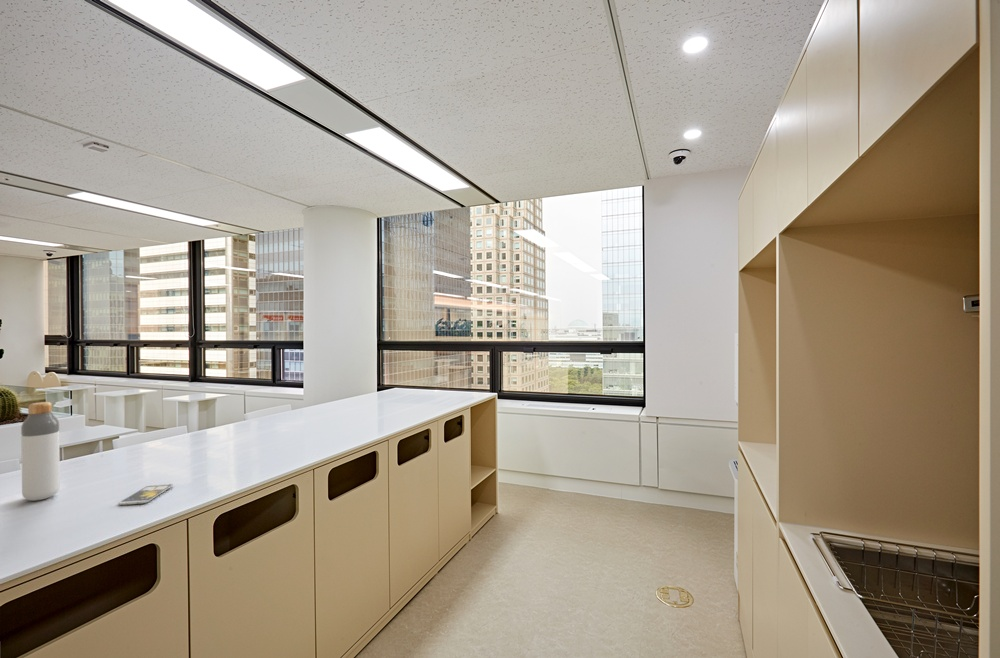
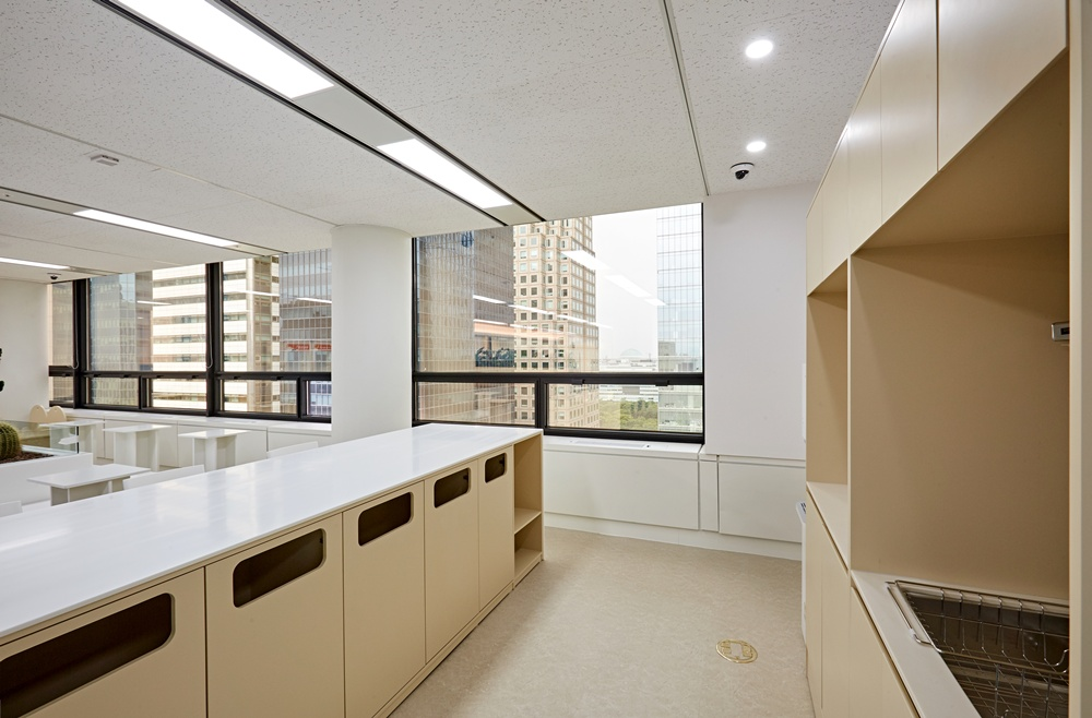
- bottle [20,401,61,502]
- smartphone [118,483,174,506]
